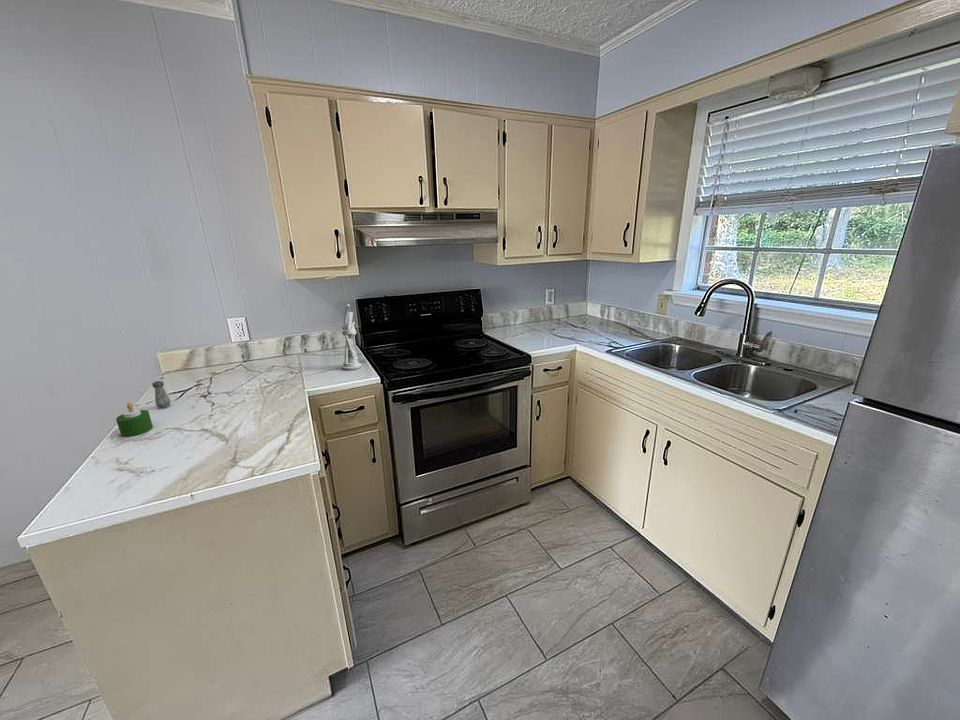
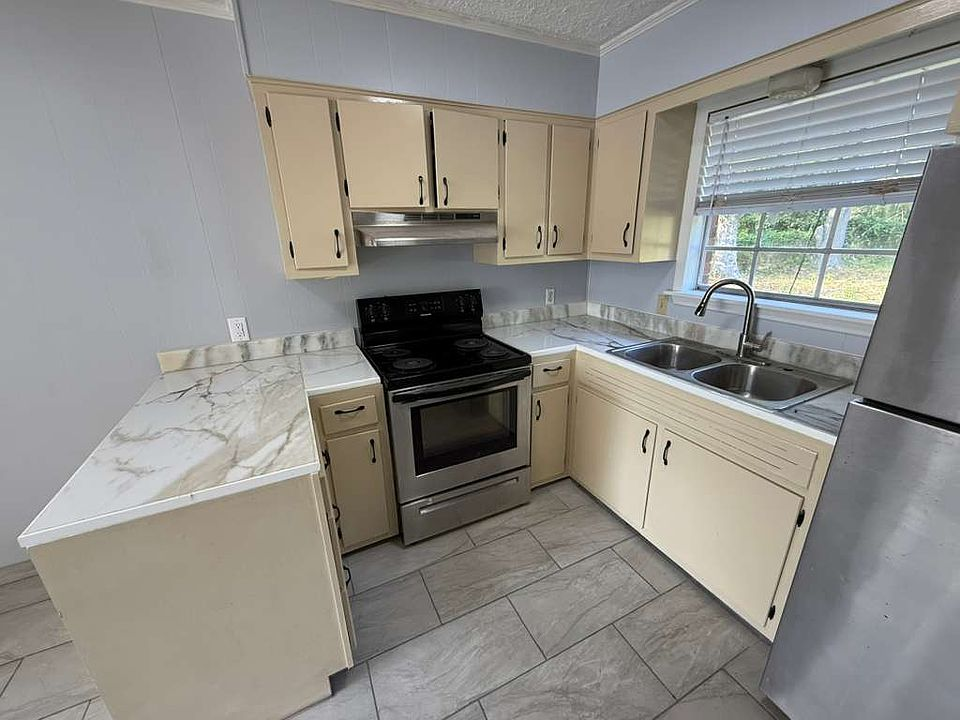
- utensil holder [340,303,362,371]
- candle [115,402,154,437]
- salt shaker [151,380,171,409]
